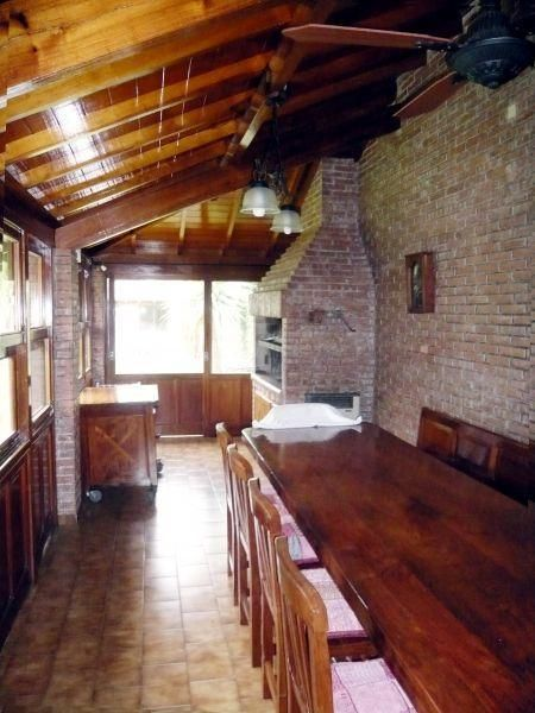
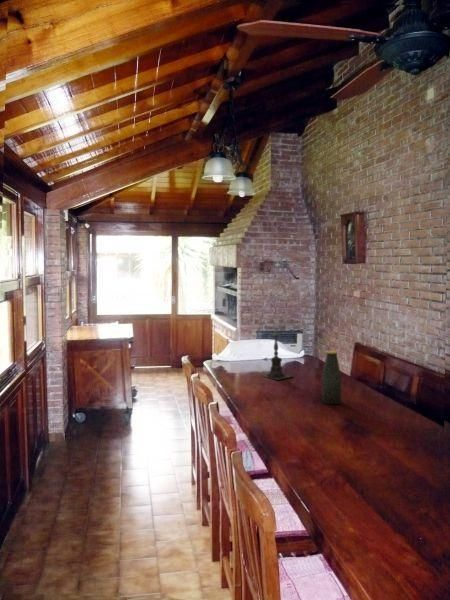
+ candle holder [261,326,294,381]
+ bottle [321,350,342,406]
